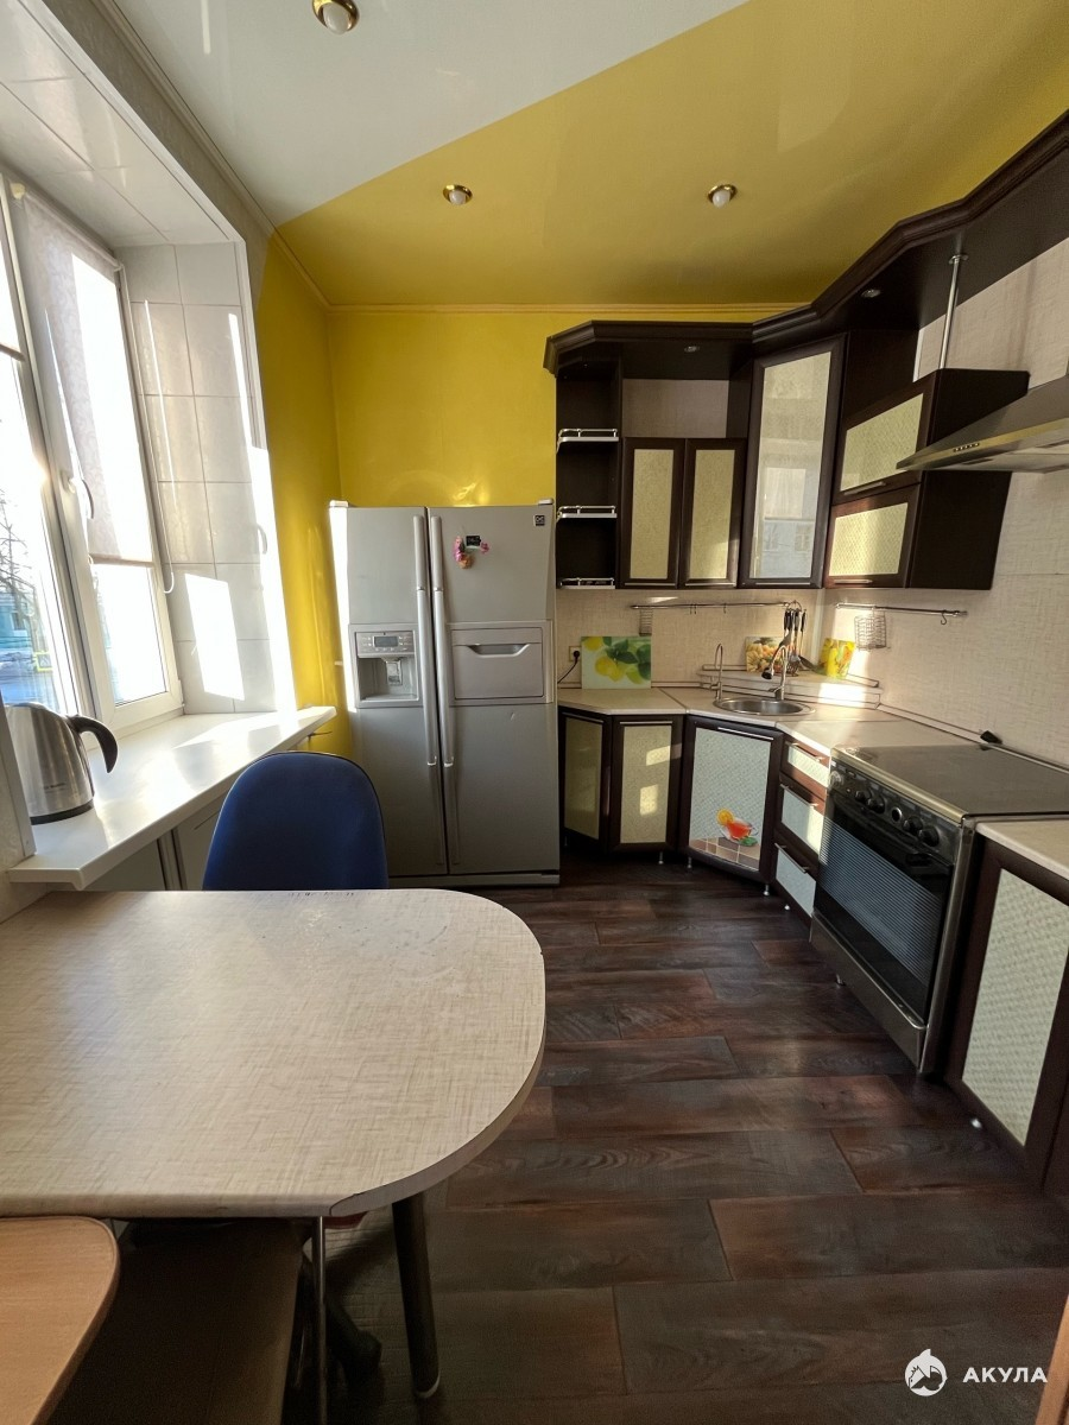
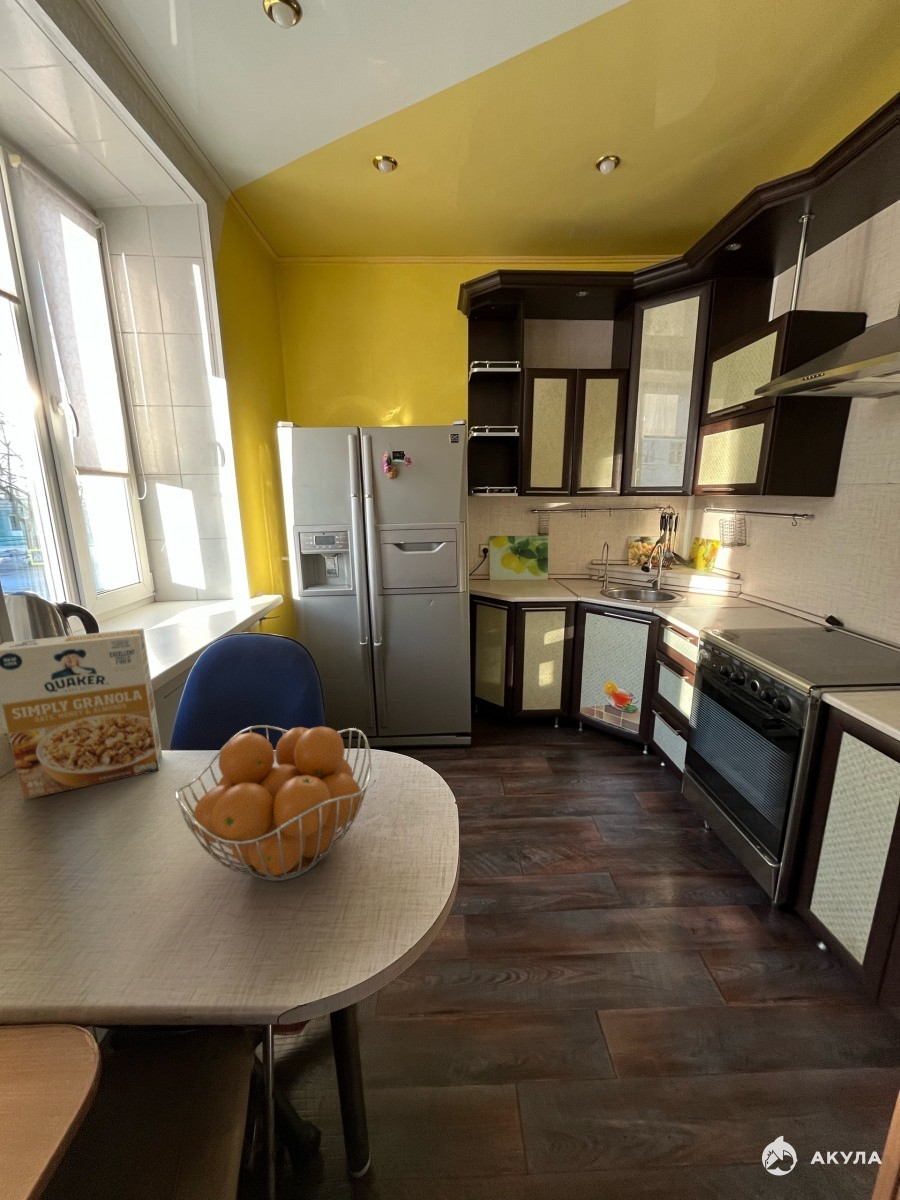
+ fruit basket [174,724,372,882]
+ cereal box [0,627,163,801]
